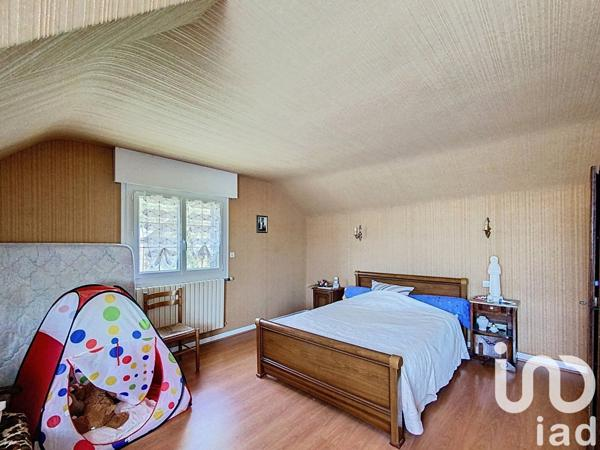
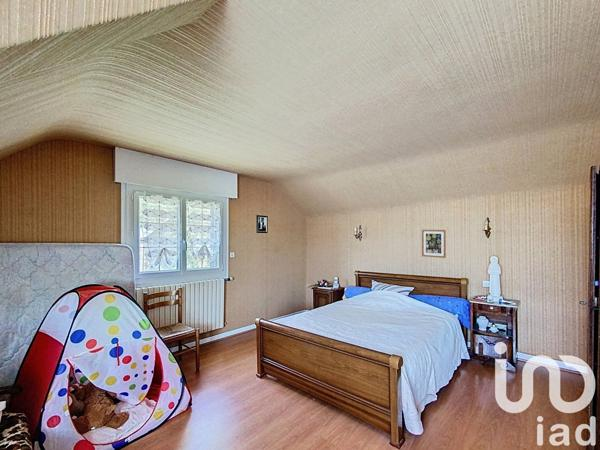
+ wall art [421,229,447,259]
